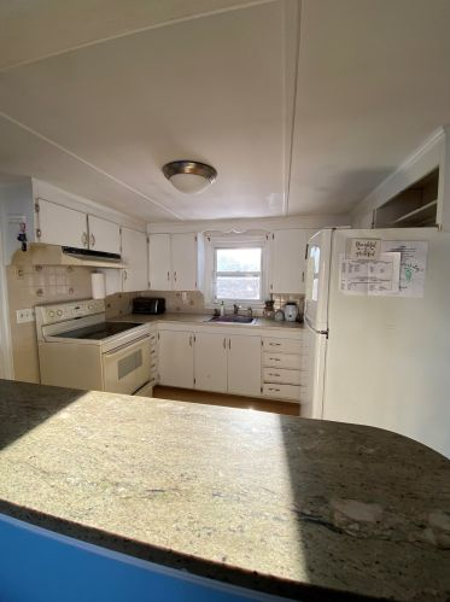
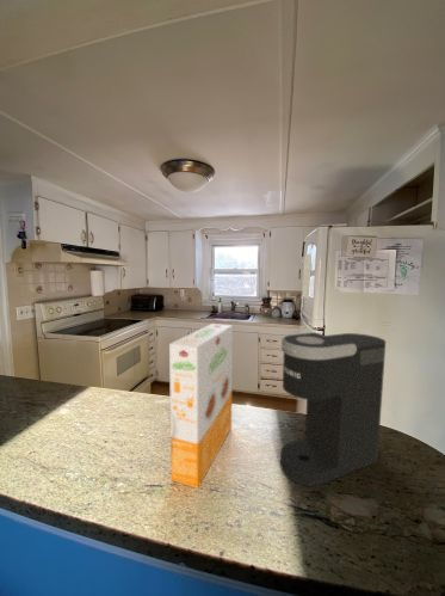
+ coffee maker [279,331,387,487]
+ cereal box [168,322,234,490]
